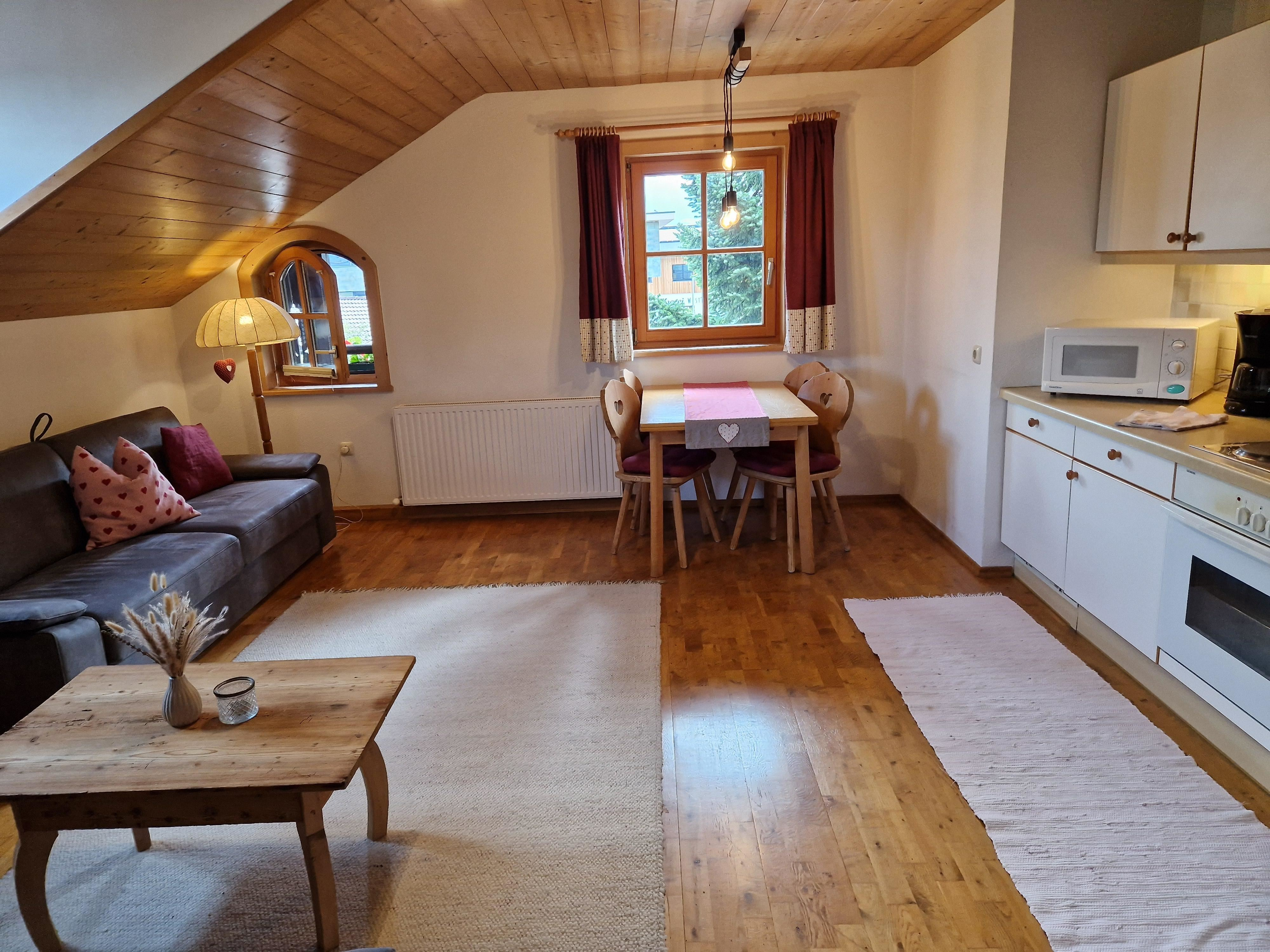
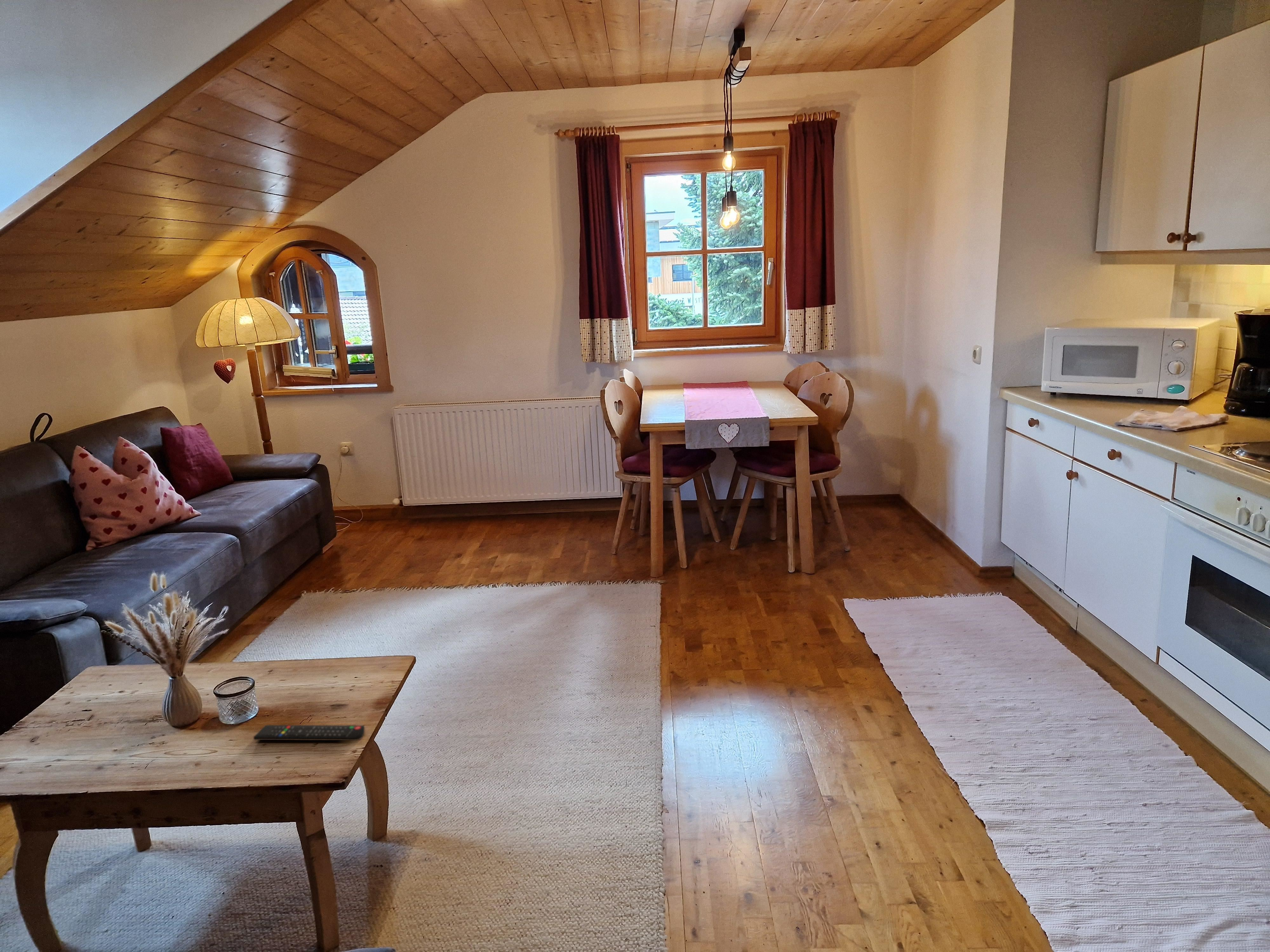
+ remote control [253,725,365,741]
